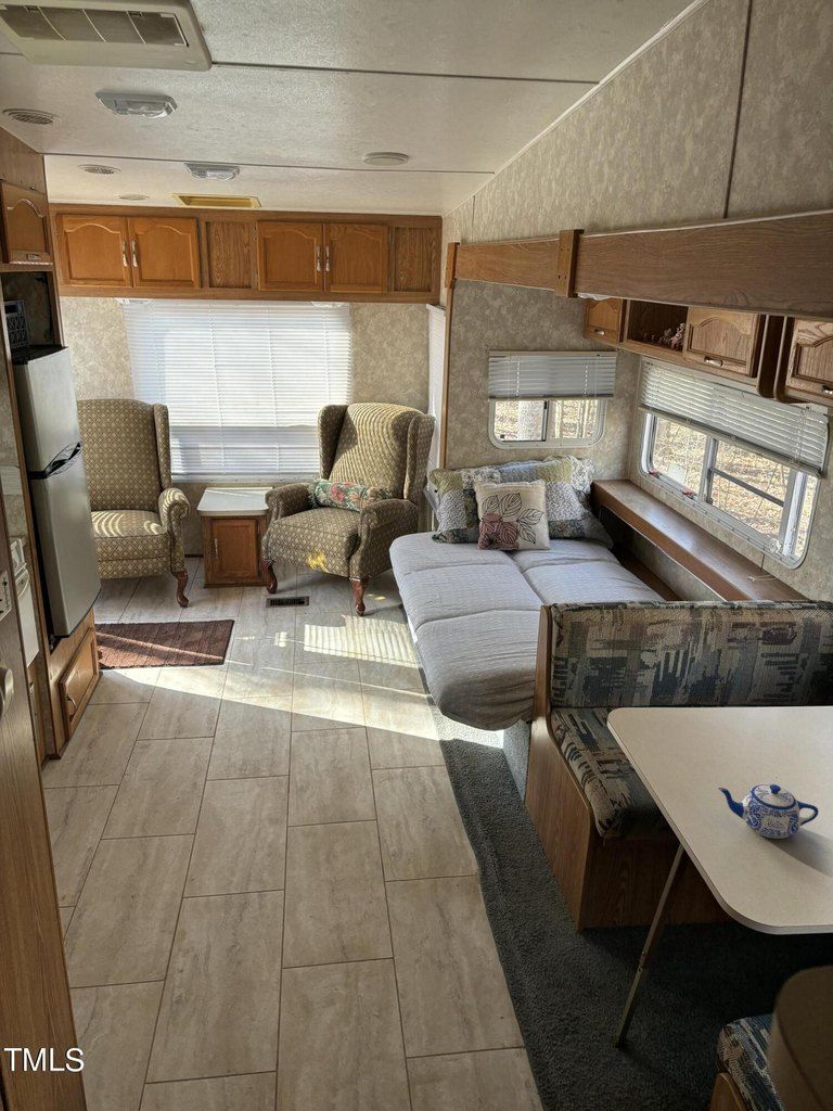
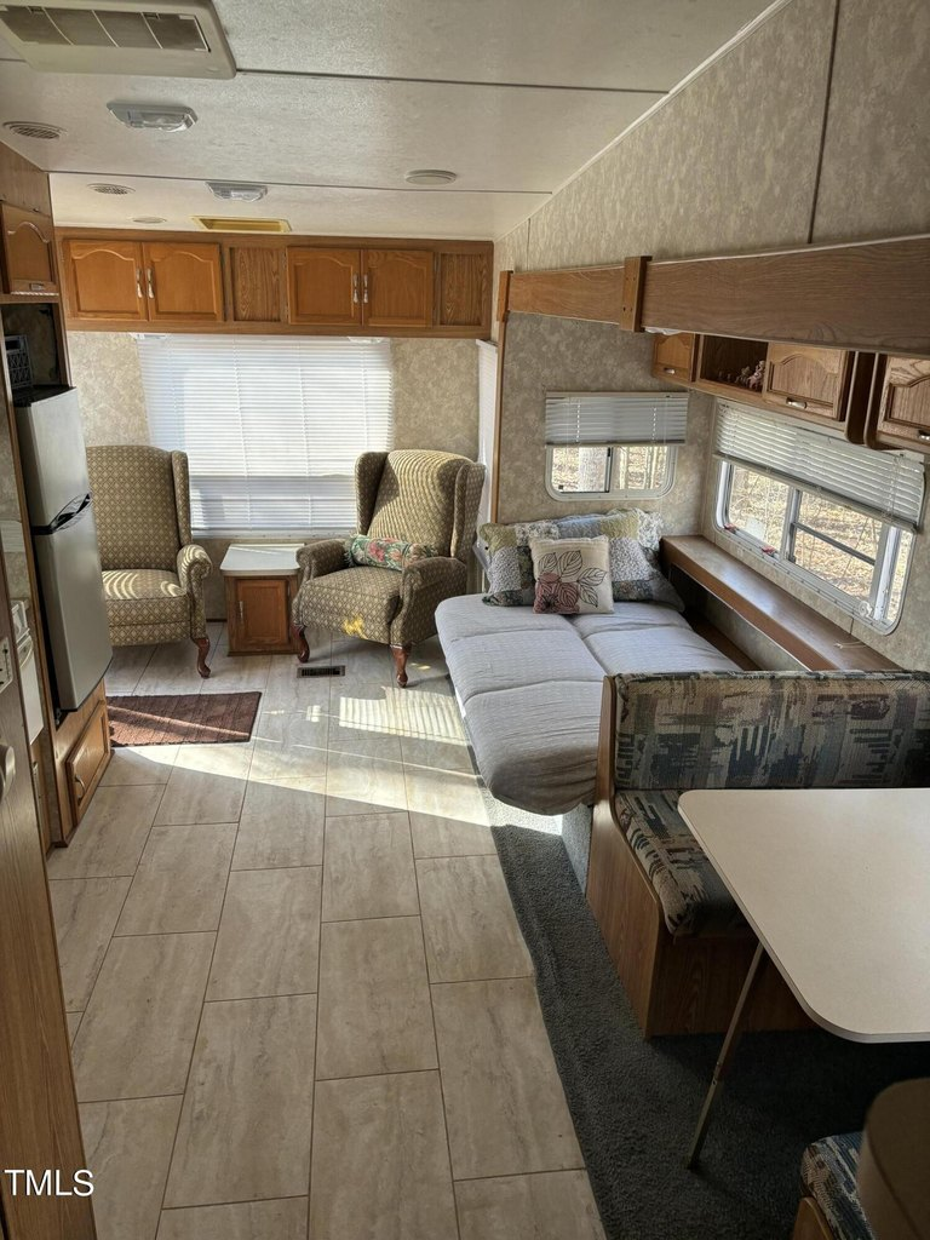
- teapot [717,783,820,840]
